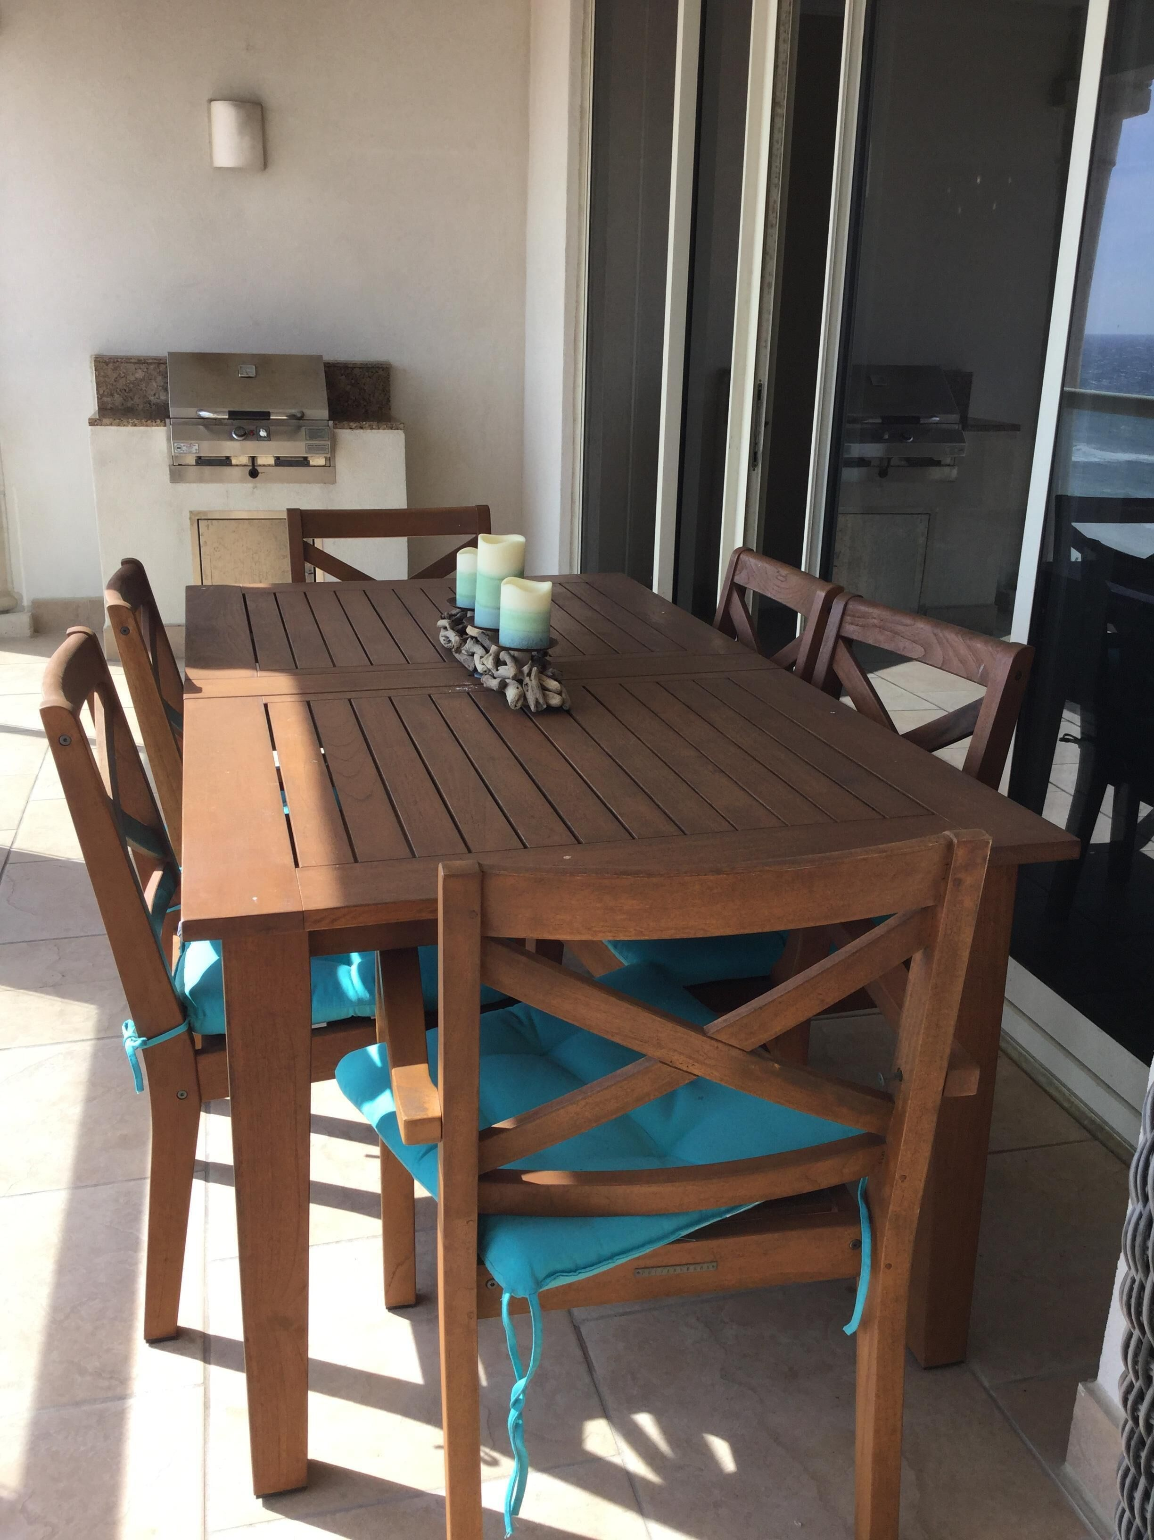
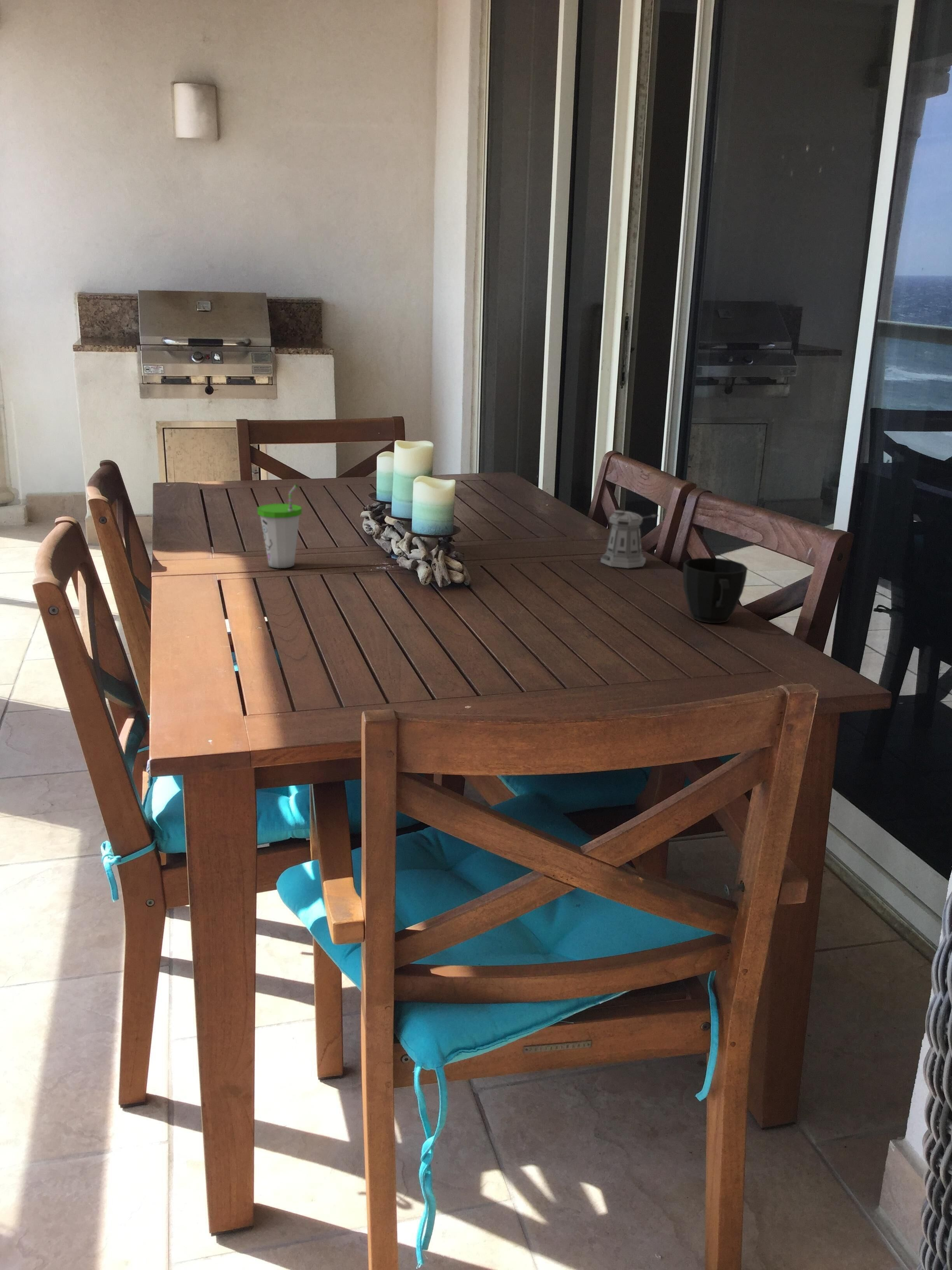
+ cup [682,558,748,623]
+ cup [257,484,302,569]
+ pepper shaker [600,510,659,568]
